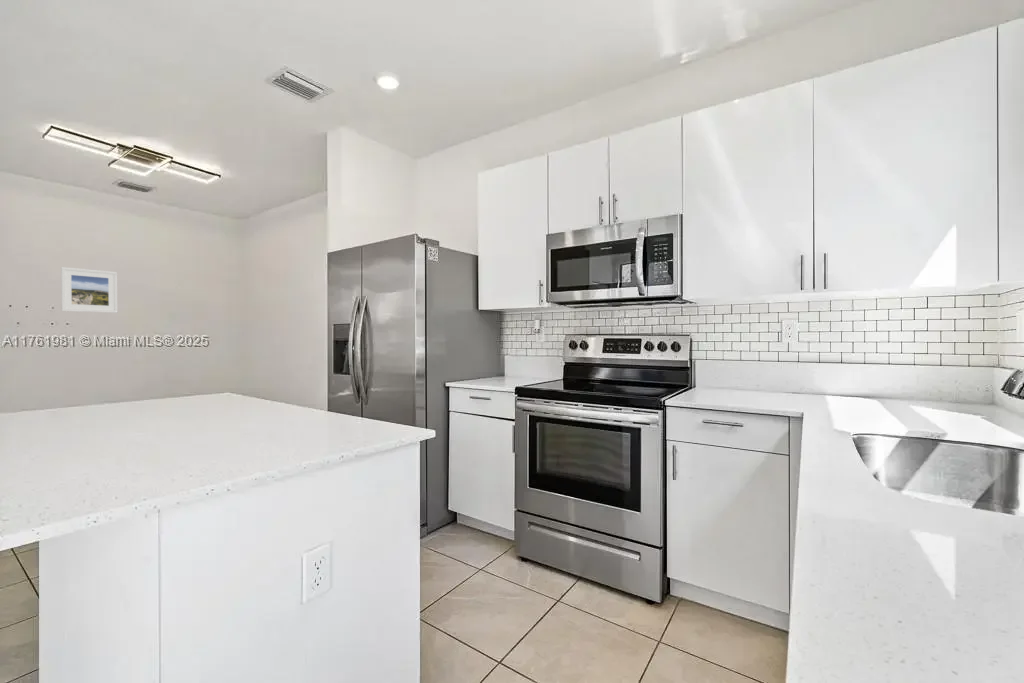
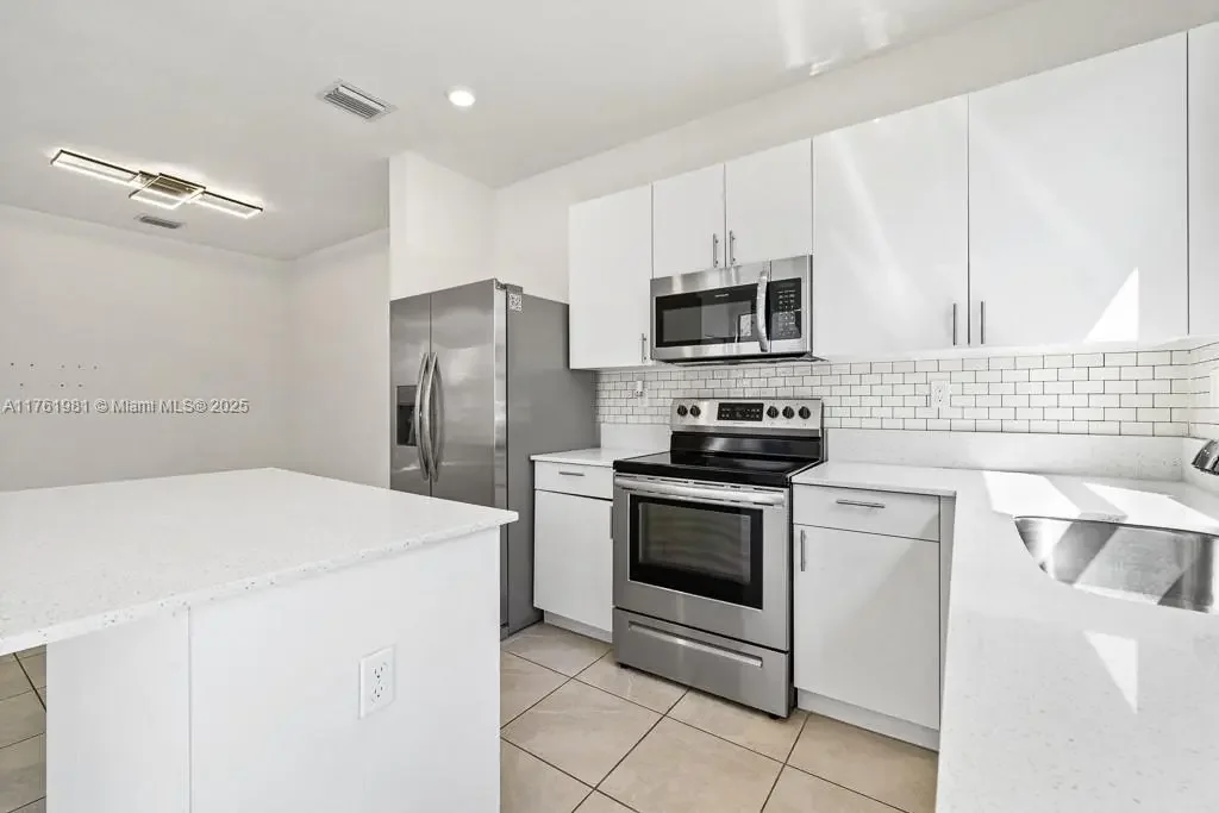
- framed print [60,266,119,314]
